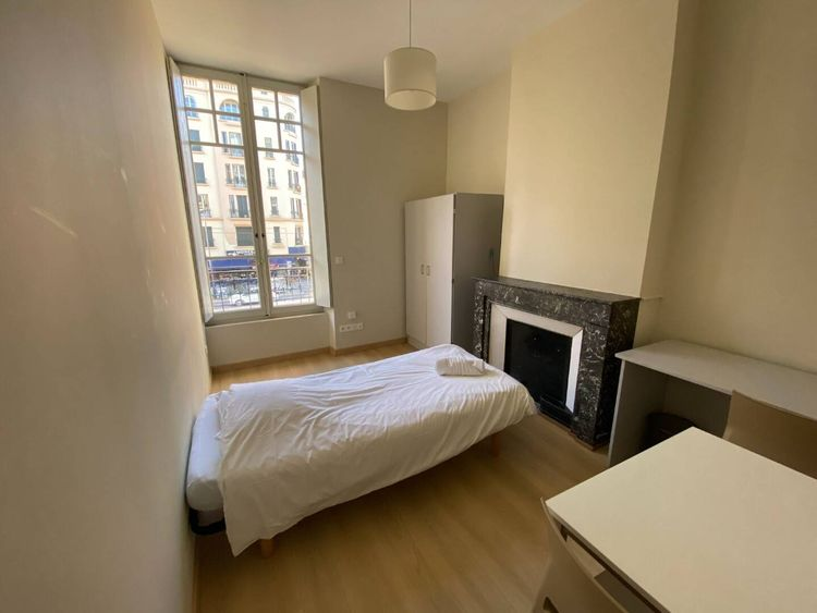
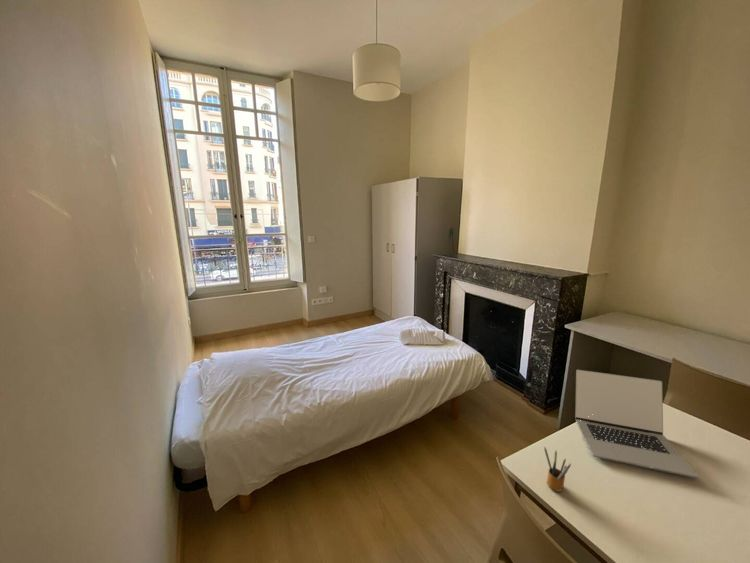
+ pencil box [543,446,572,493]
+ laptop [574,369,700,479]
